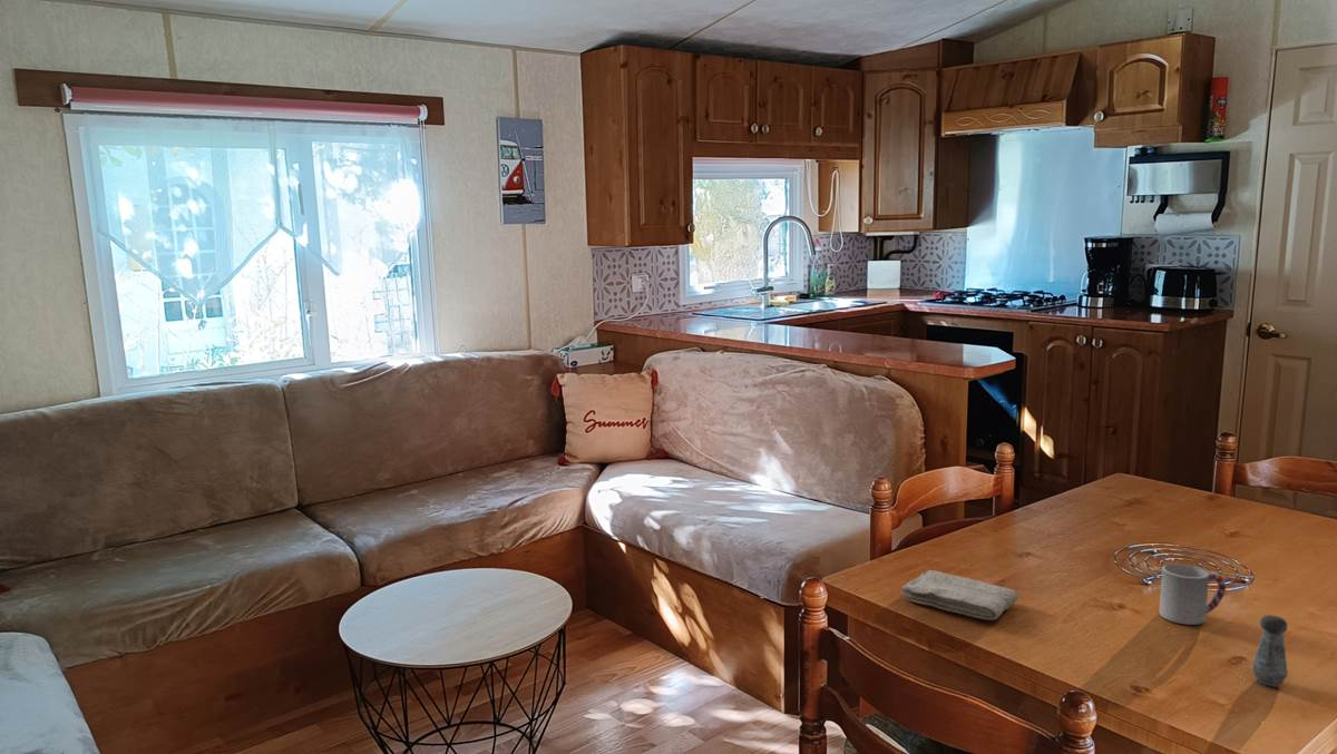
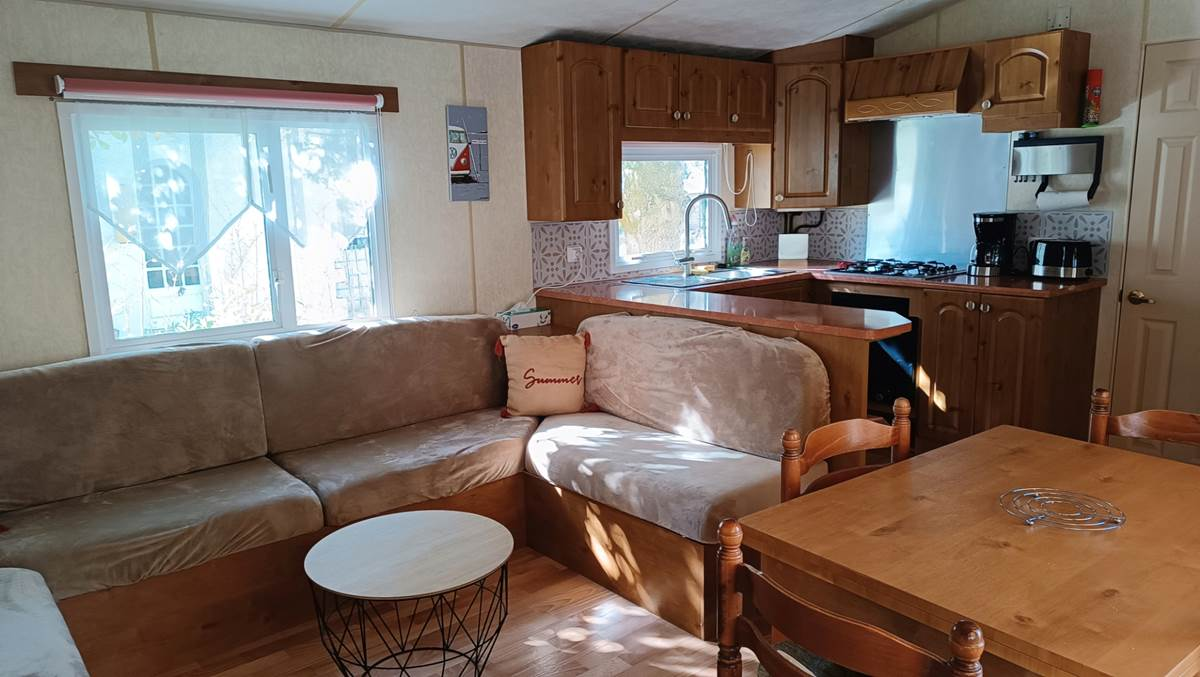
- salt shaker [1250,614,1289,688]
- washcloth [900,569,1019,621]
- cup [1159,562,1227,626]
